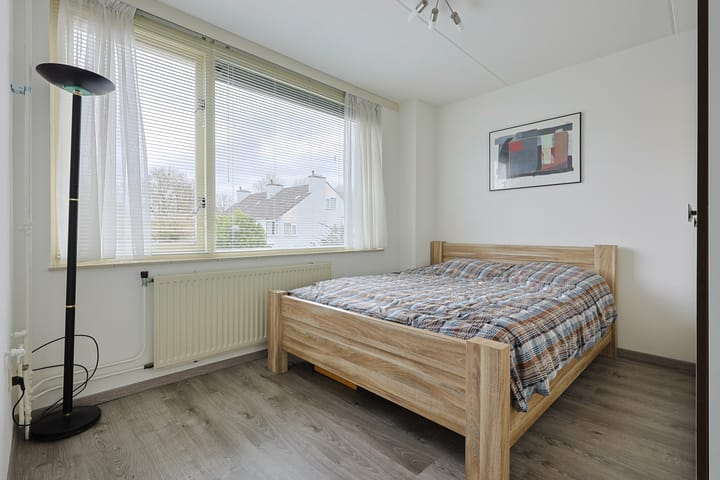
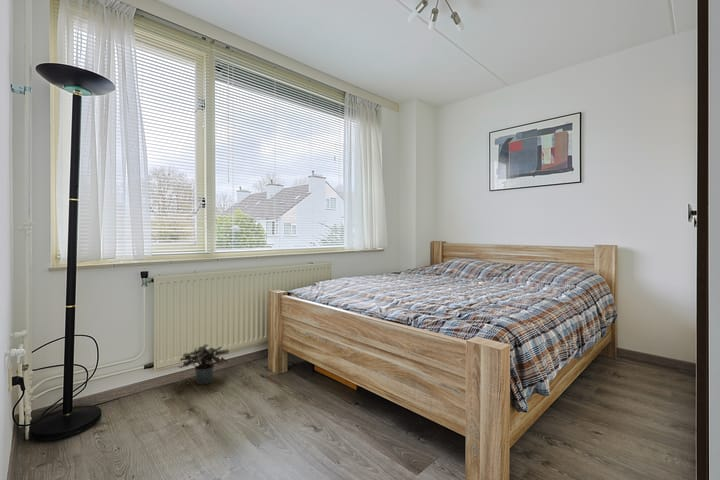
+ potted plant [176,343,230,386]
